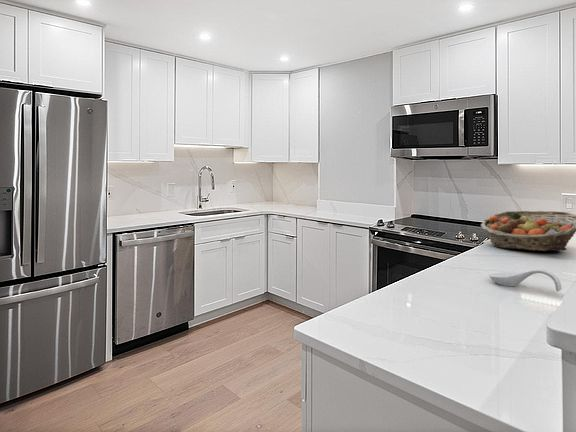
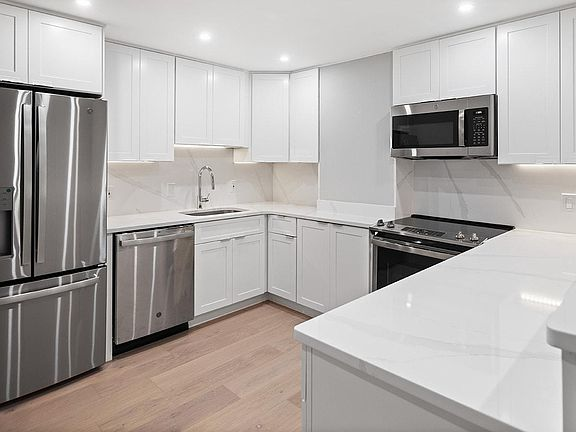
- fruit basket [480,210,576,252]
- spoon rest [488,268,563,292]
